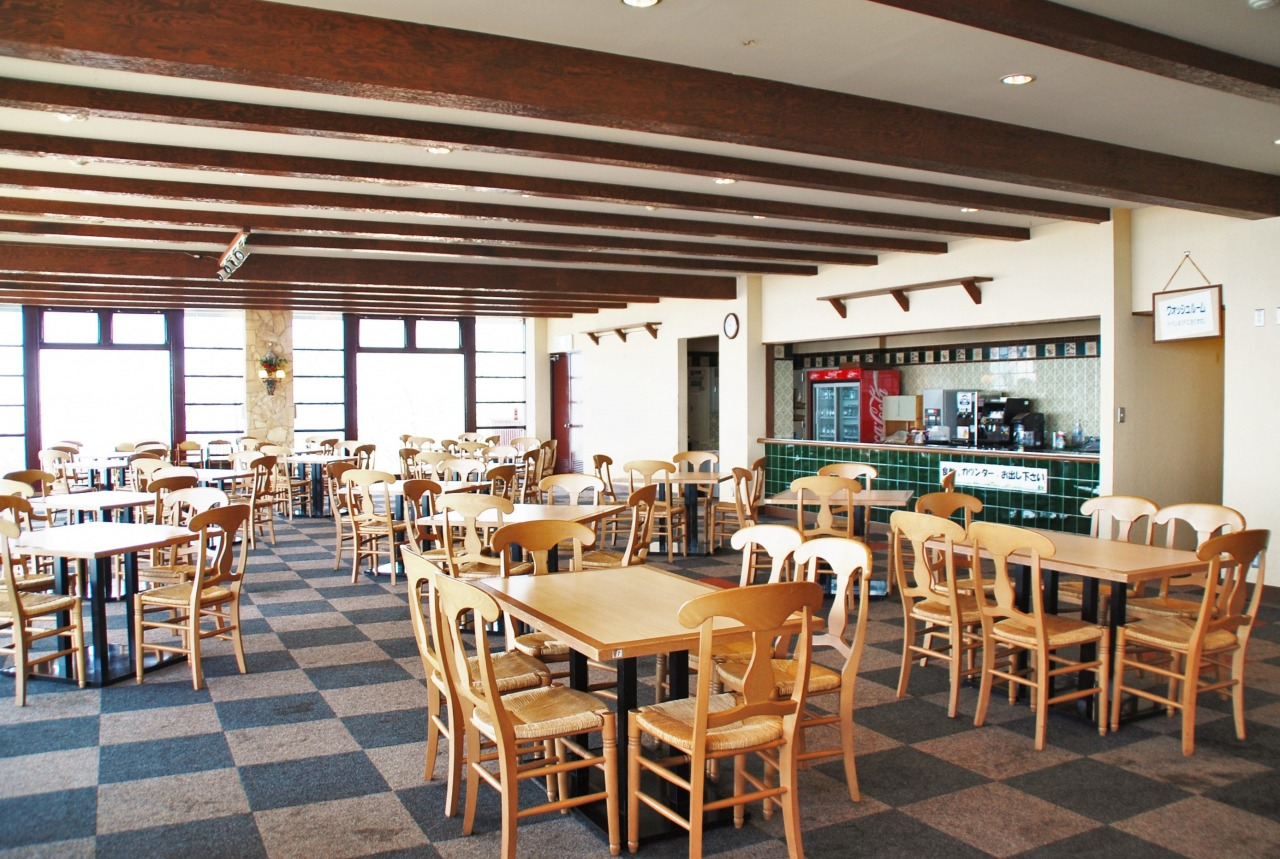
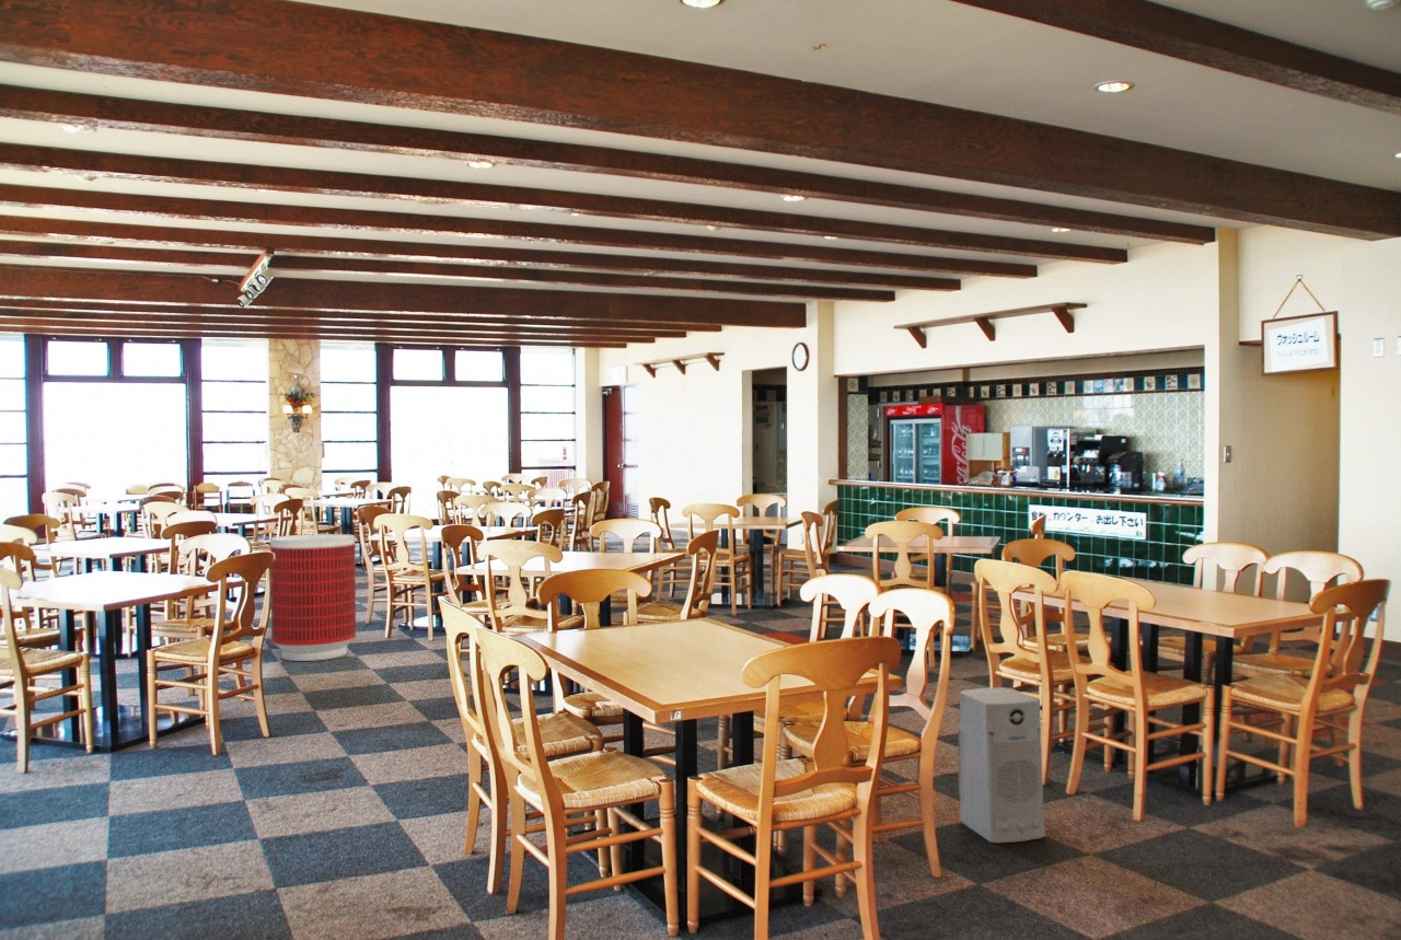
+ trash can [269,533,357,662]
+ air purifier [958,686,1046,844]
